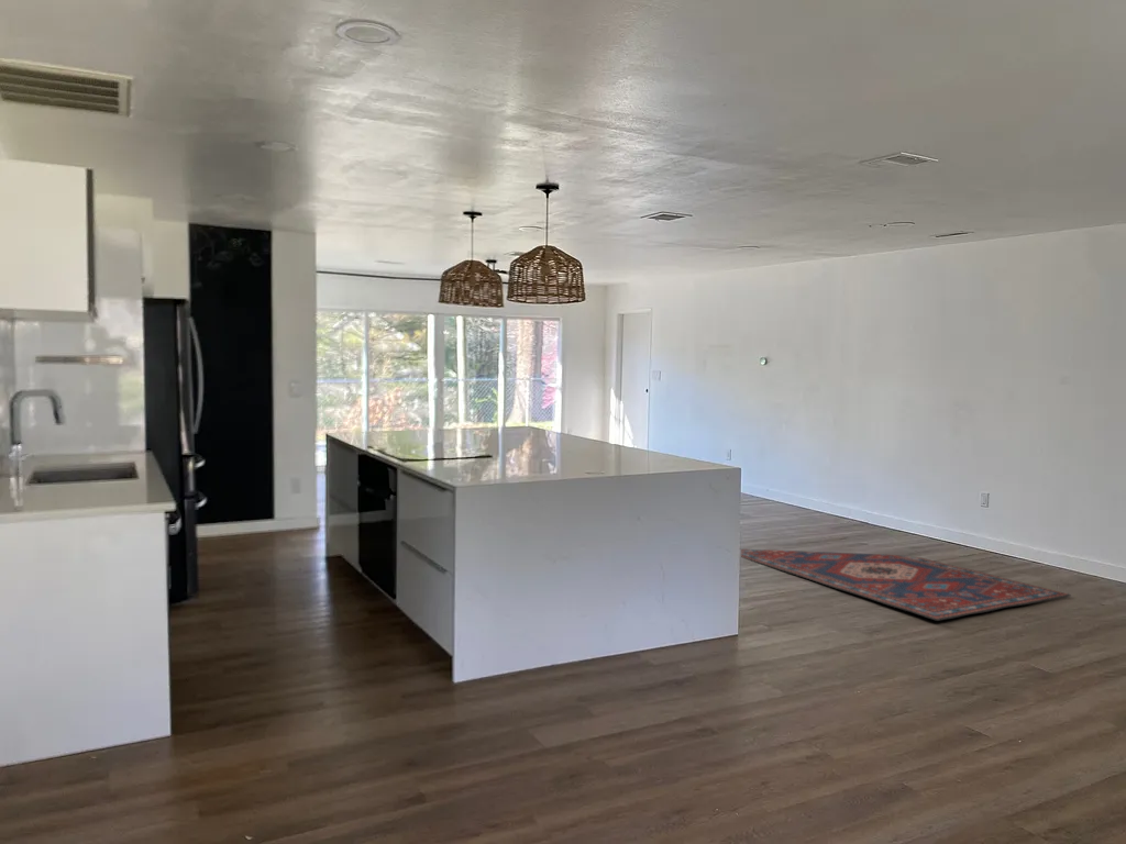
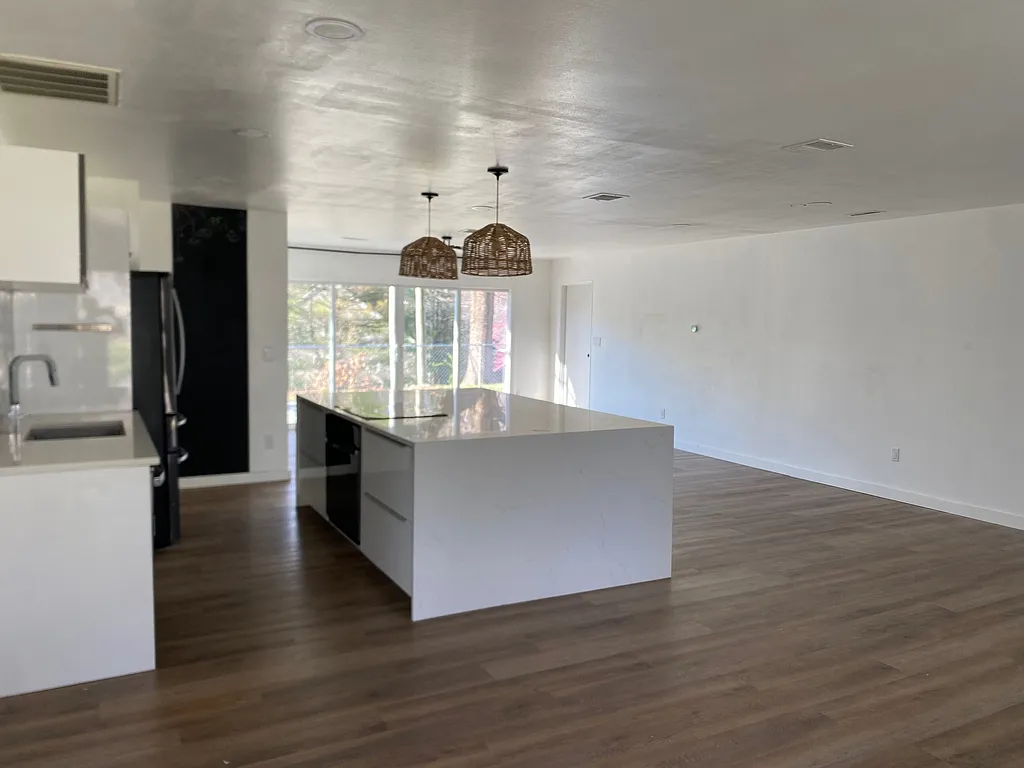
- rug [740,548,1072,622]
